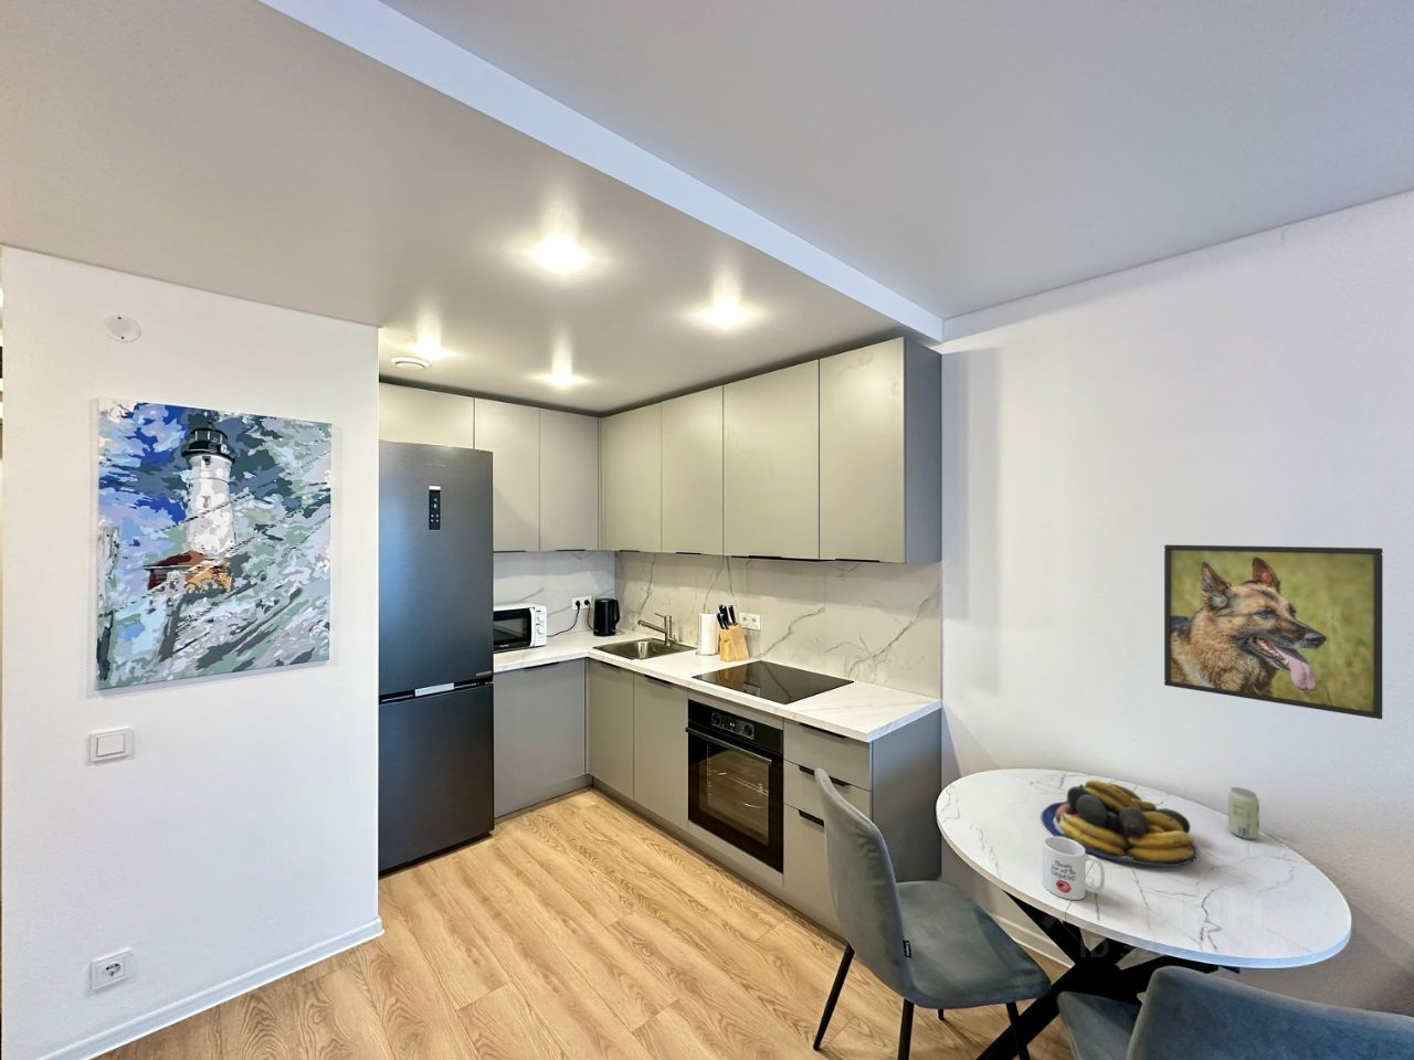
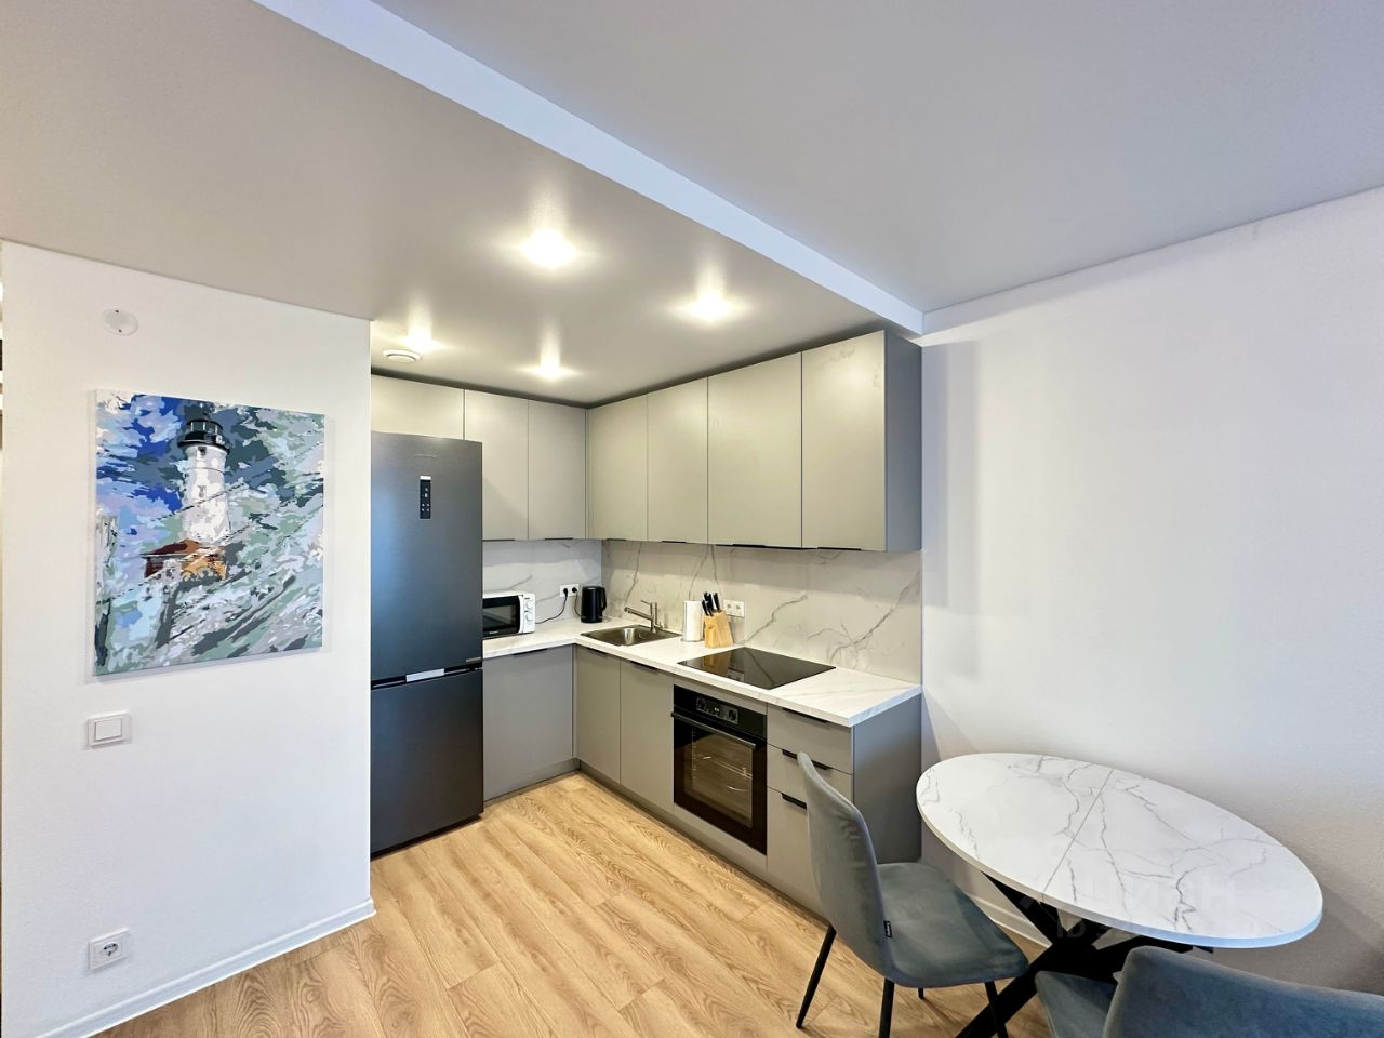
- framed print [1163,543,1384,720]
- mug [1042,835,1106,901]
- beverage can [1227,786,1260,841]
- fruit bowl [1040,778,1198,867]
